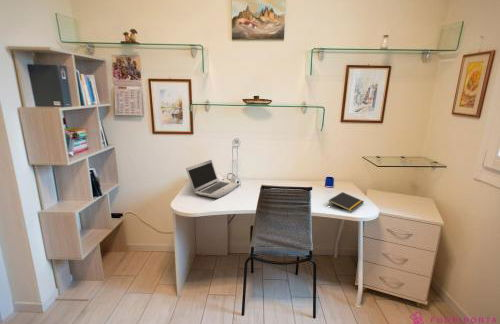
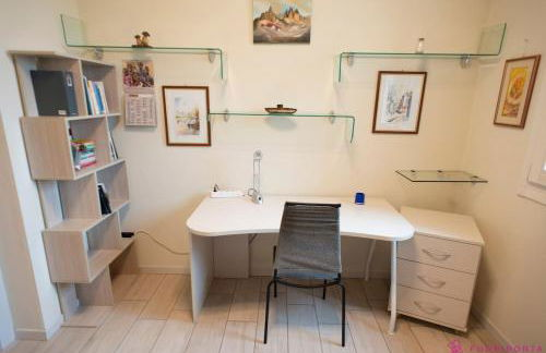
- laptop [185,159,241,199]
- notepad [328,191,365,213]
